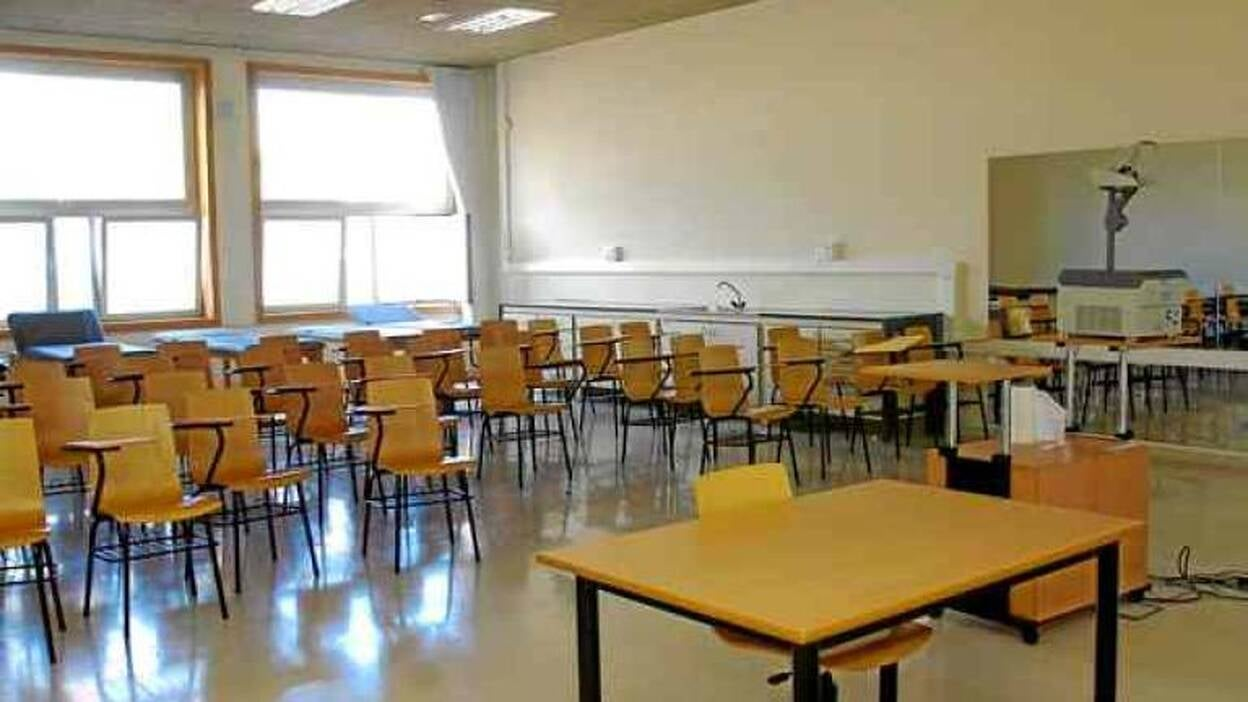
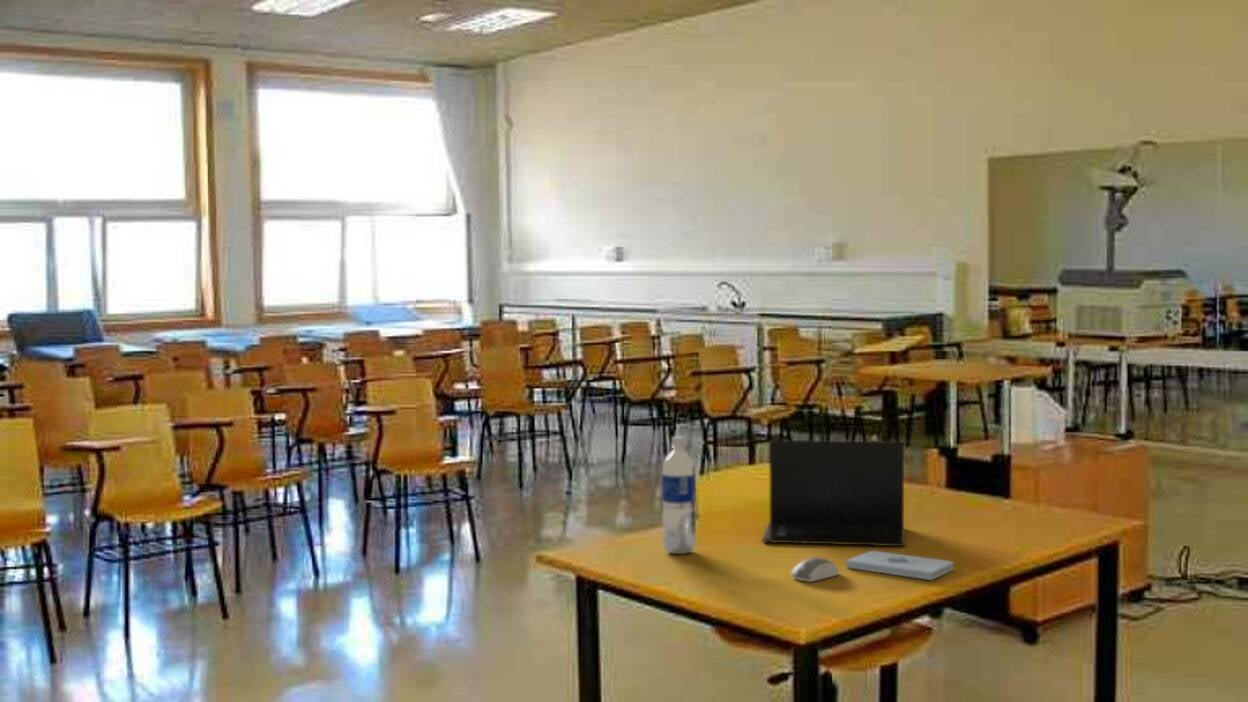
+ notepad [845,550,955,581]
+ laptop [761,439,906,547]
+ computer mouse [790,556,840,583]
+ water bottle [661,436,697,555]
